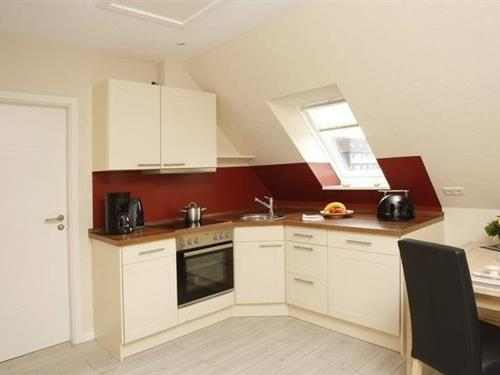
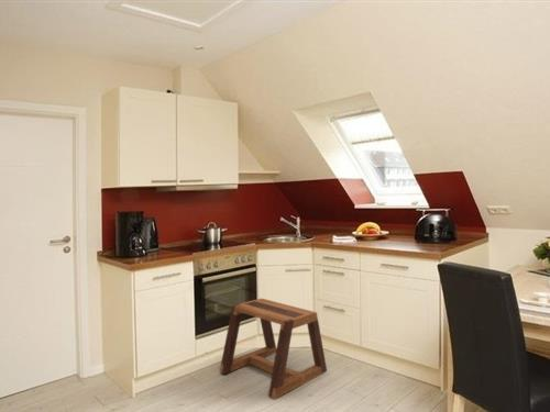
+ stool [219,298,328,400]
